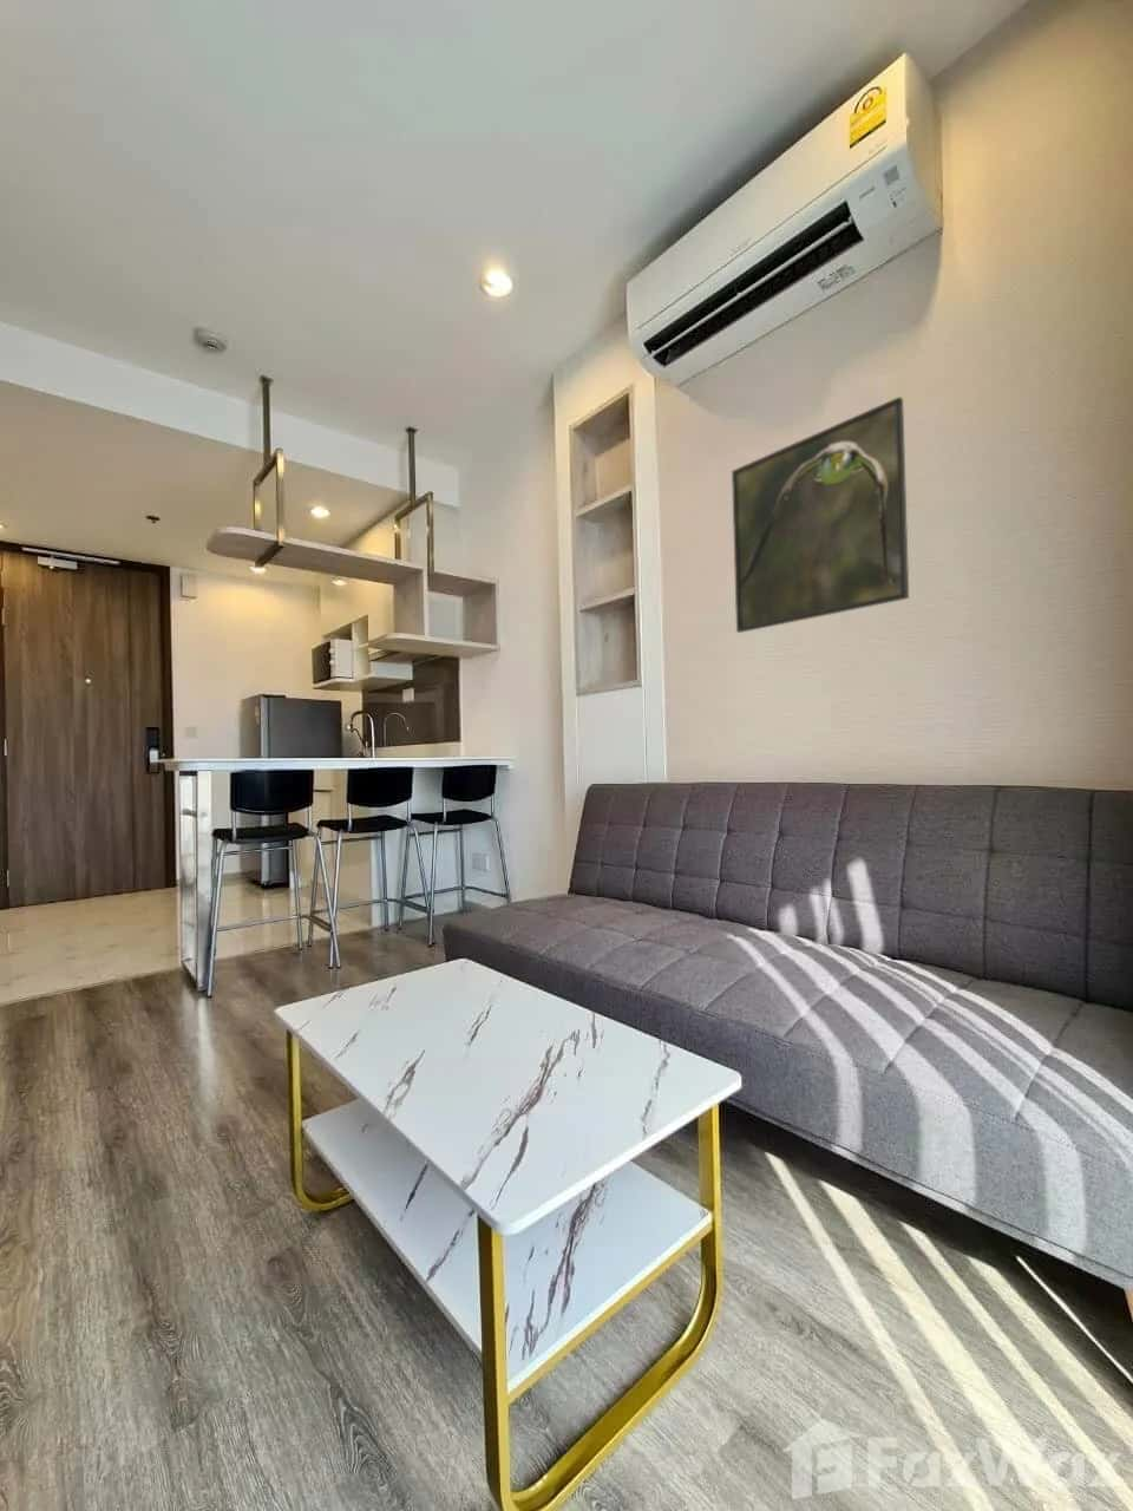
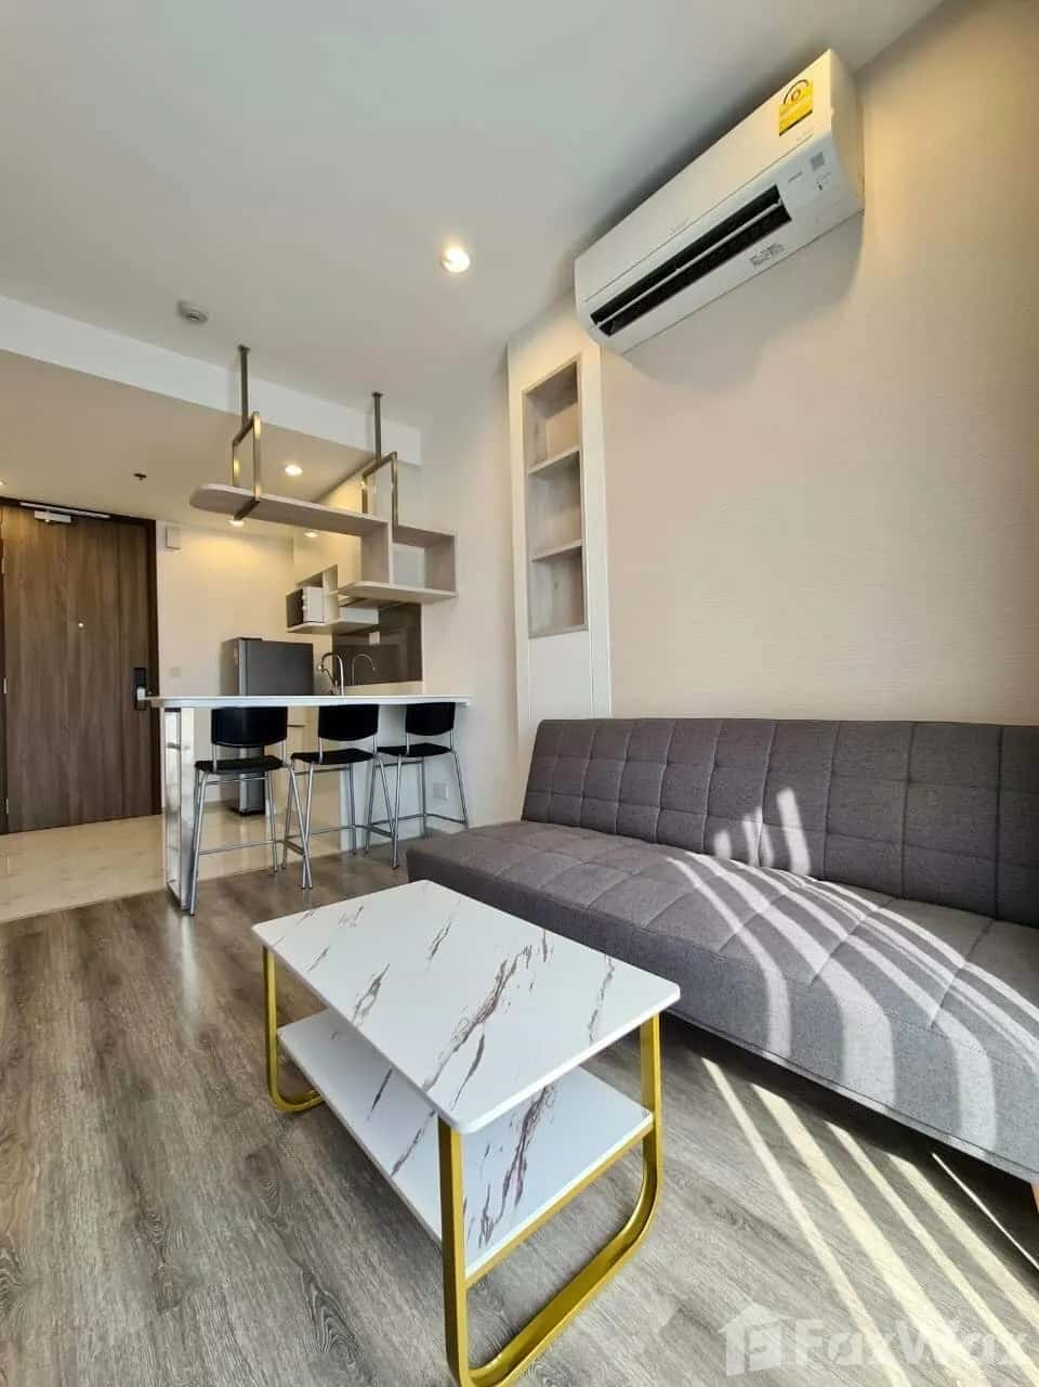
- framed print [731,395,910,634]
